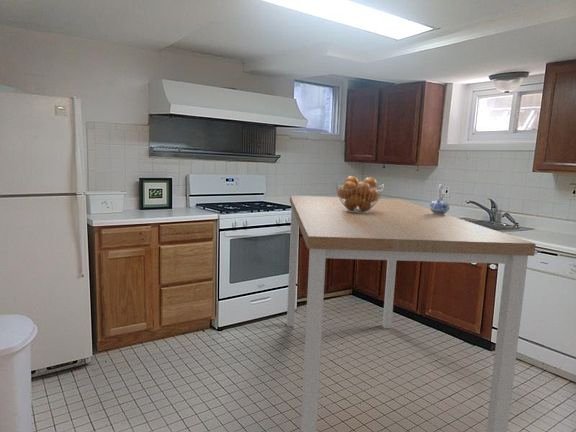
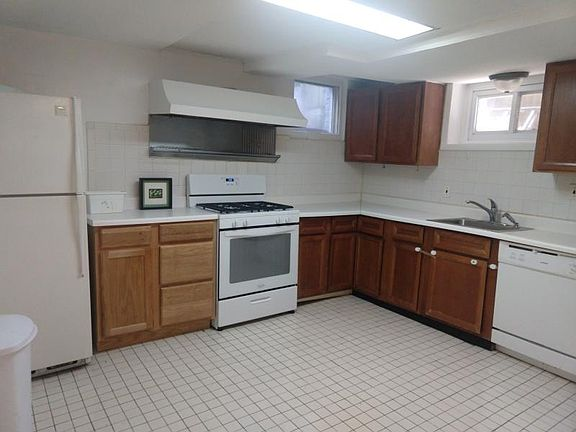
- ceramic pitcher [429,183,450,215]
- dining table [286,194,537,432]
- fruit basket [335,175,385,213]
